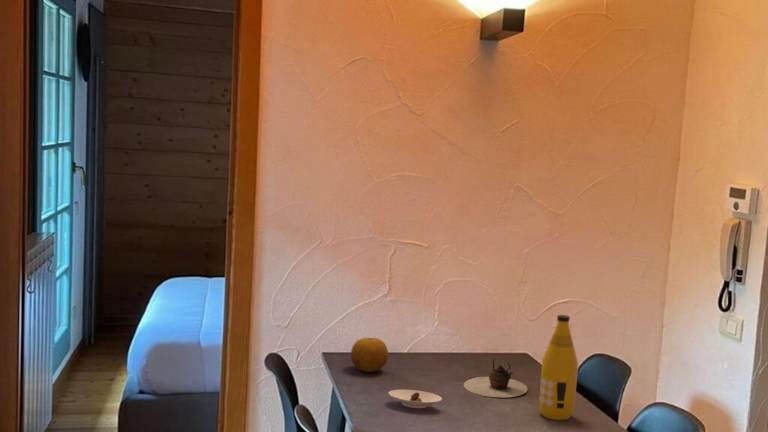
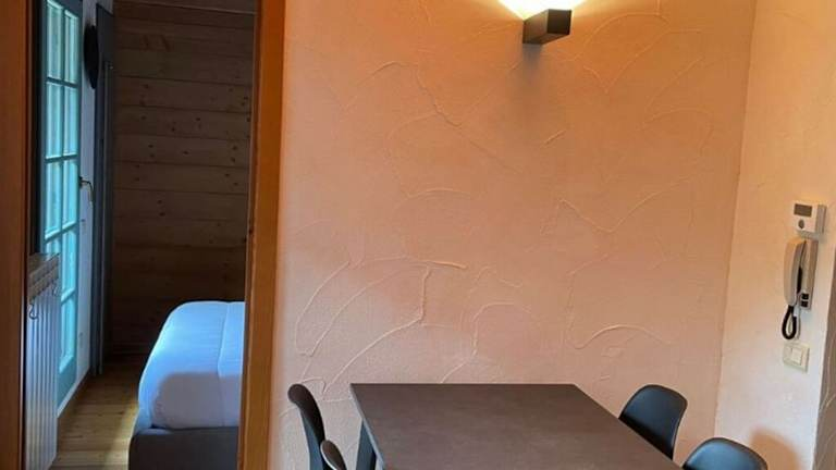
- teapot [463,358,529,398]
- bottle [538,314,579,421]
- fruit [350,337,389,373]
- saucer [388,389,443,409]
